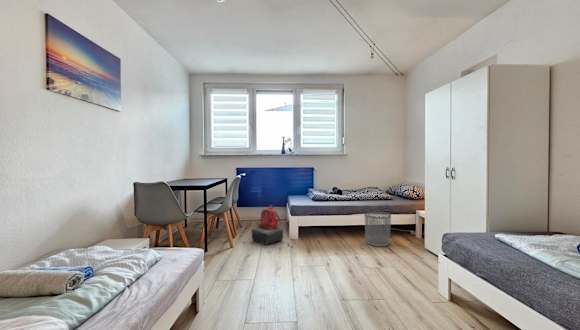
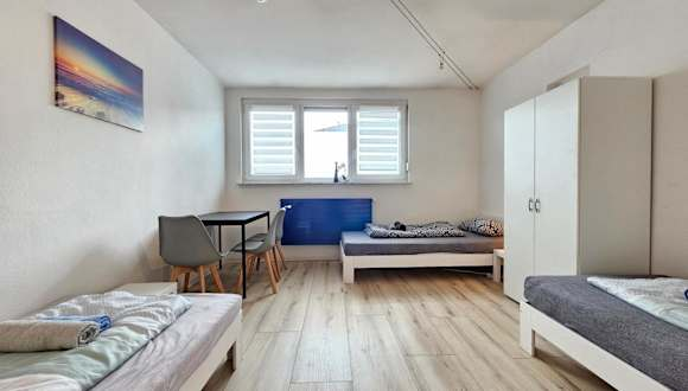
- waste bin [364,211,392,247]
- backpack [251,204,284,246]
